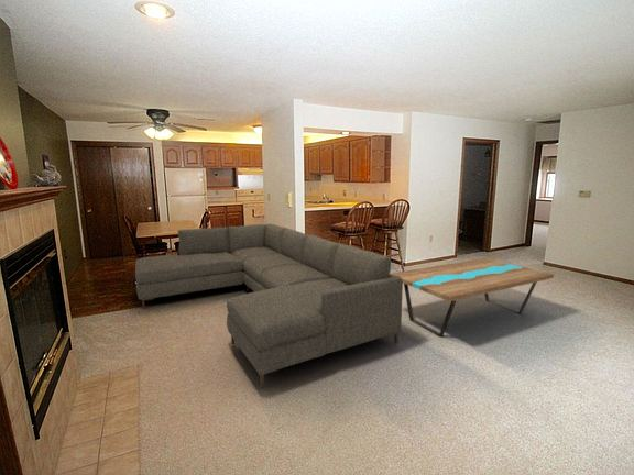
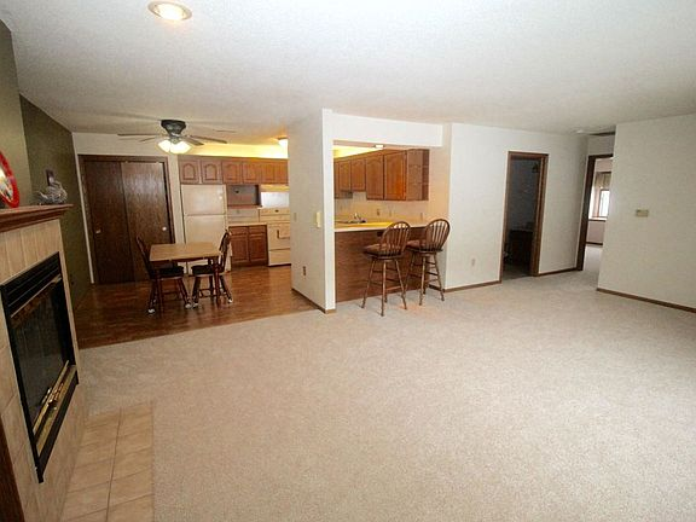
- sofa [134,222,404,389]
- coffee table [390,257,555,338]
